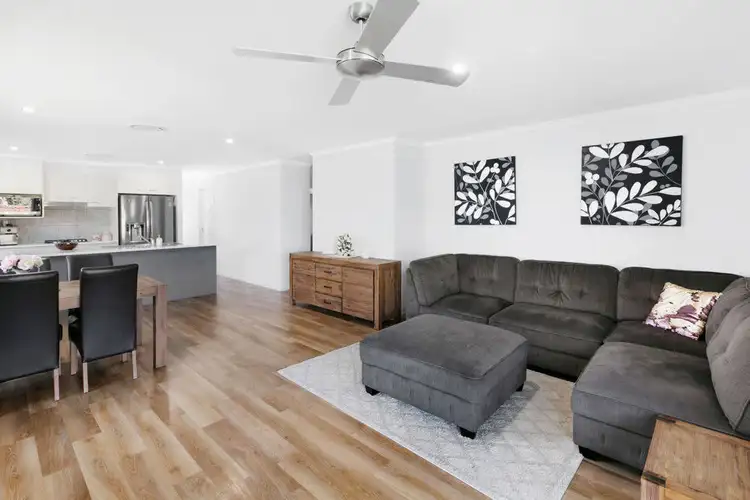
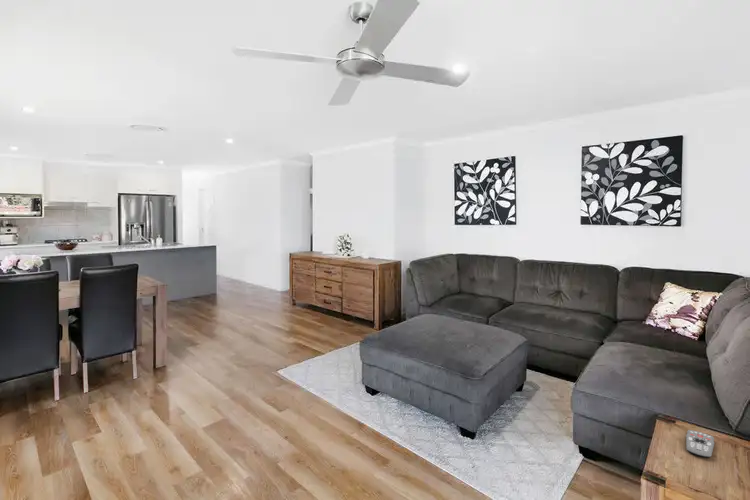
+ remote control [685,429,715,458]
